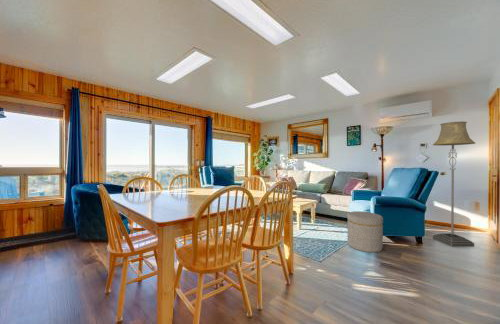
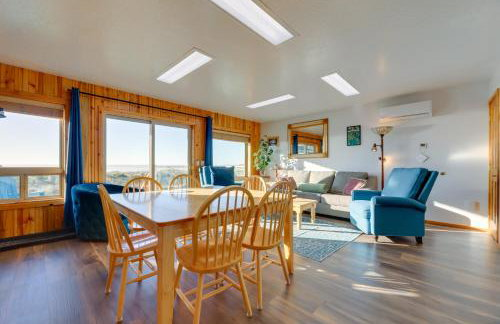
- floor lamp [431,120,476,248]
- ottoman [346,210,384,253]
